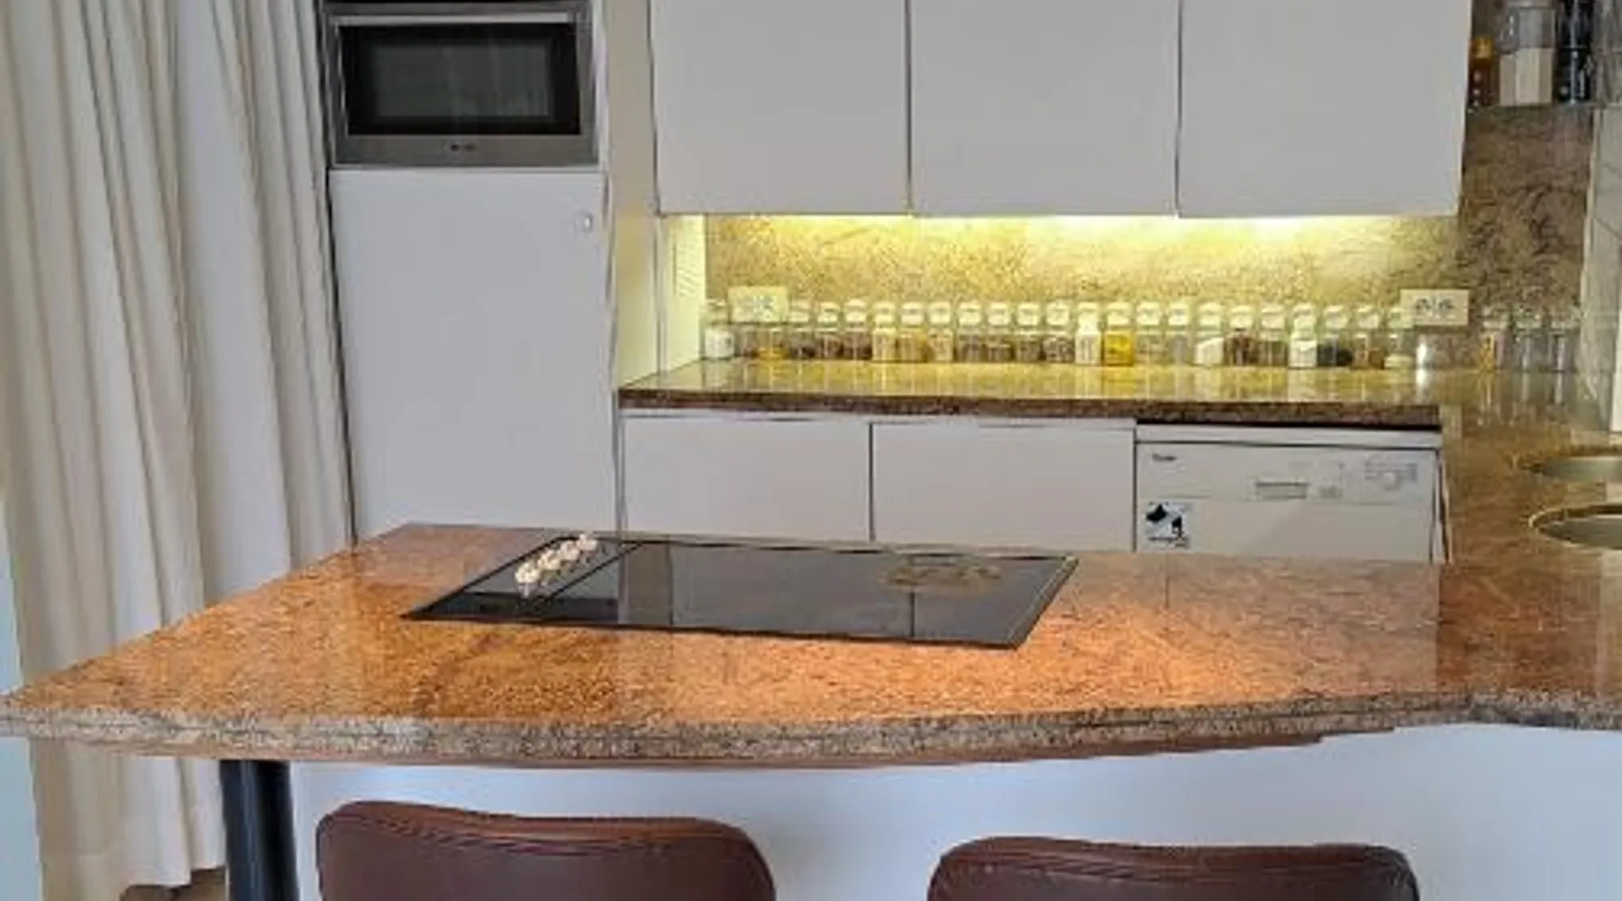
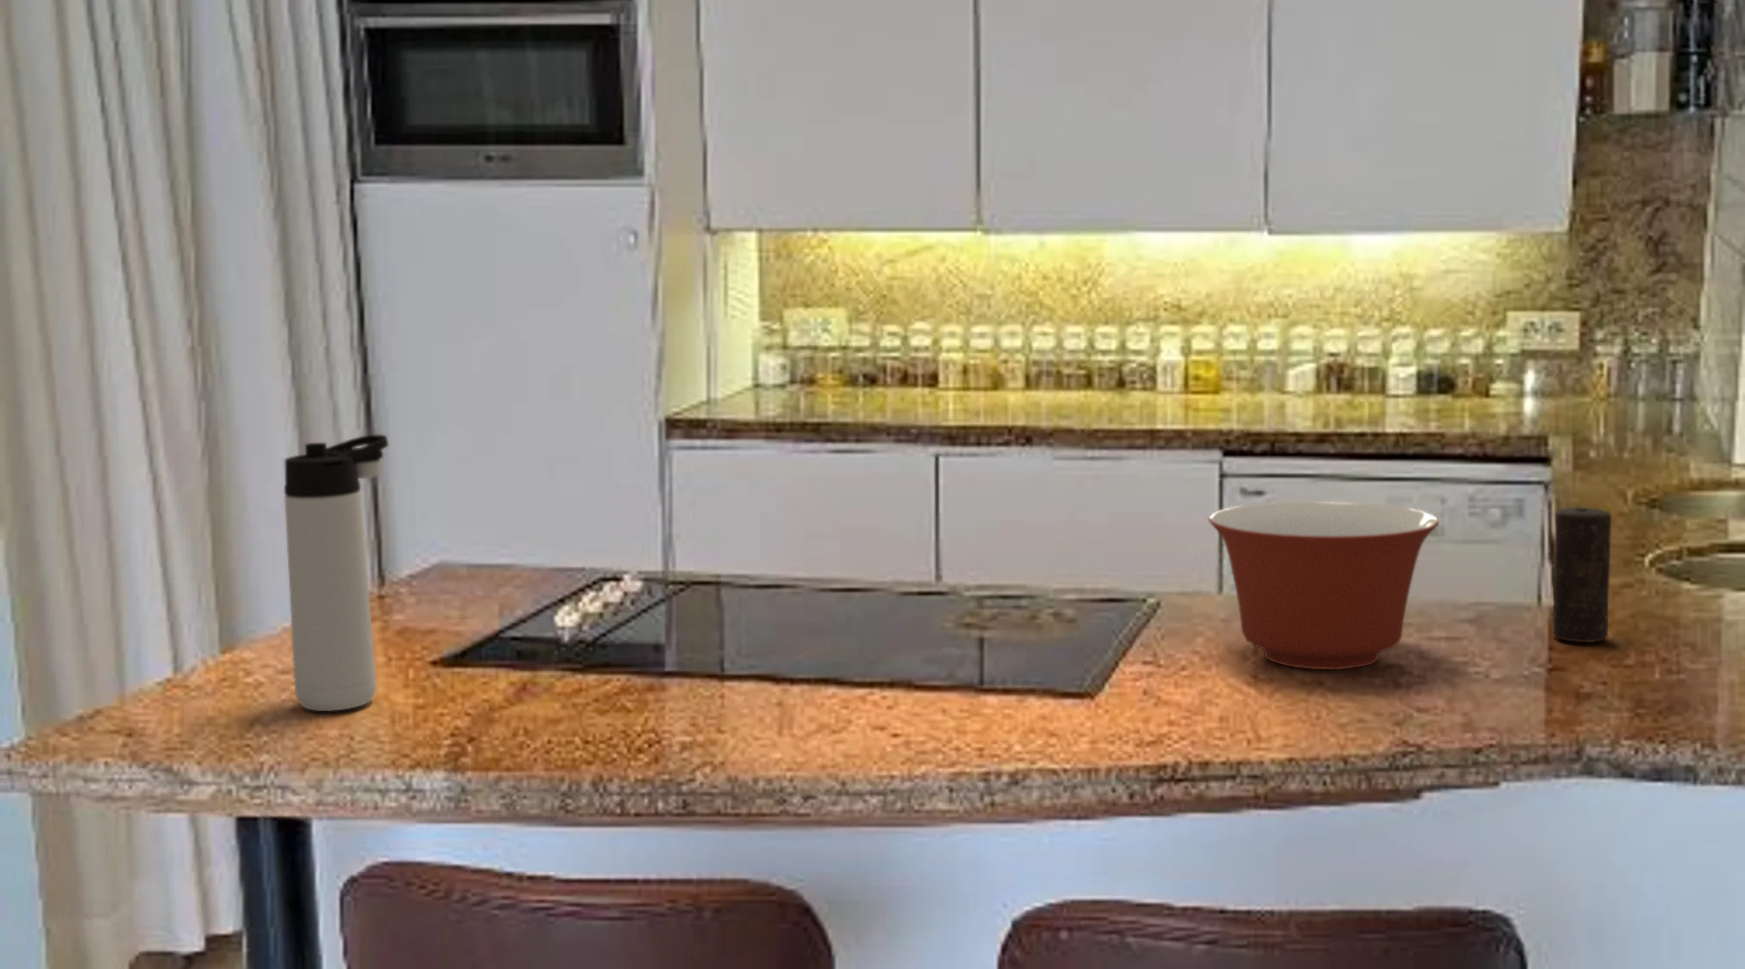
+ thermos bottle [283,434,390,712]
+ mixing bowl [1207,500,1439,671]
+ candle [1552,506,1613,643]
